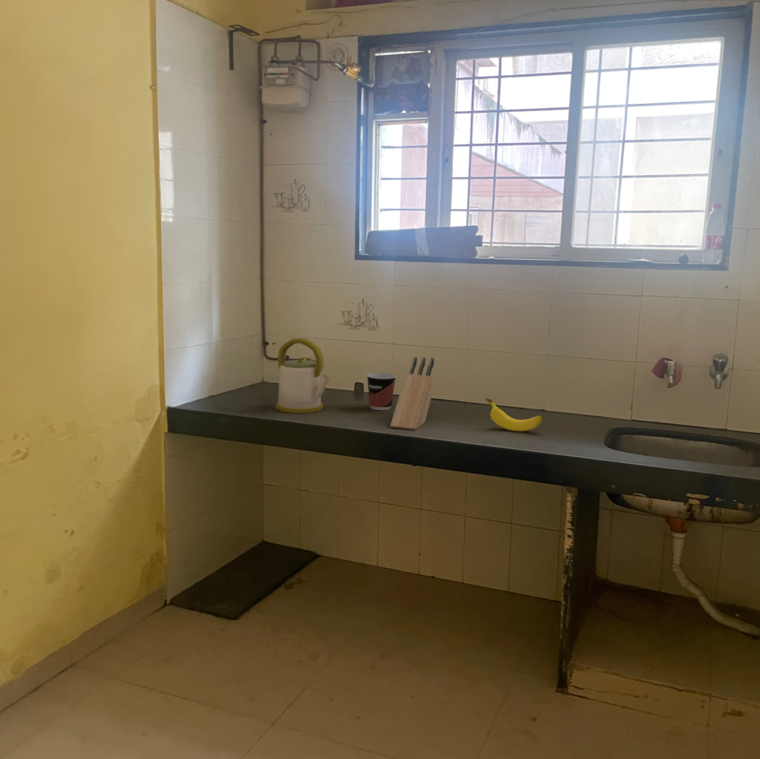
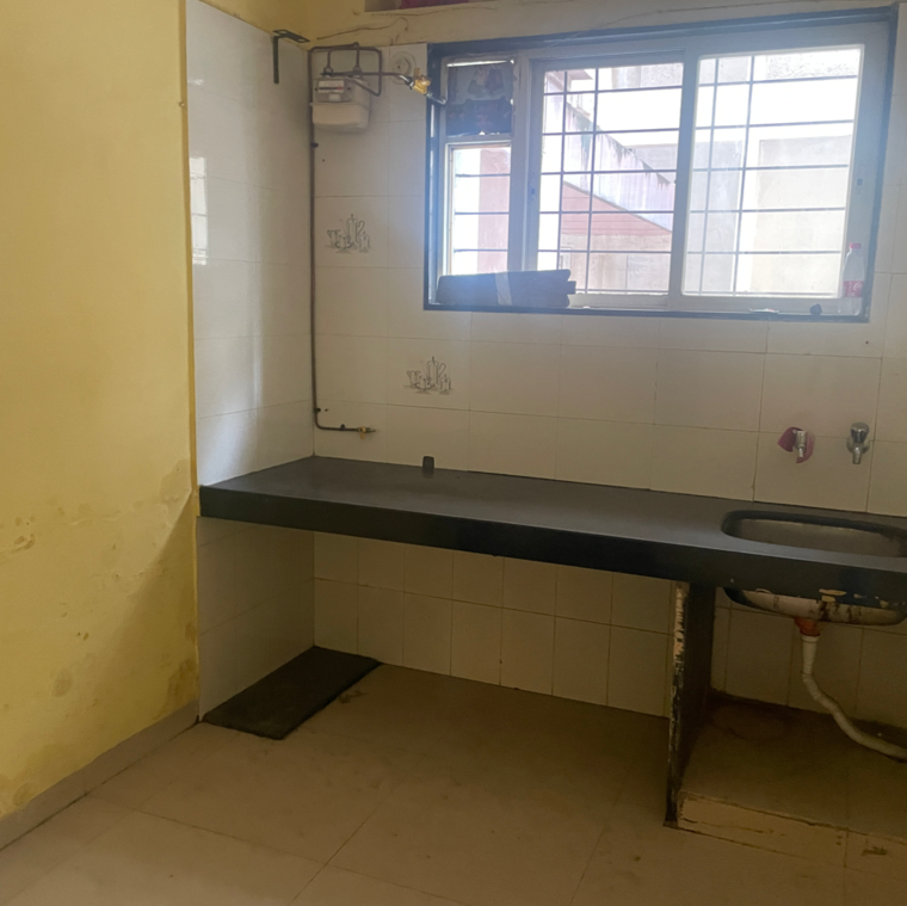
- knife block [389,356,435,431]
- banana [484,397,545,432]
- cup [366,372,397,411]
- kettle [275,337,331,414]
